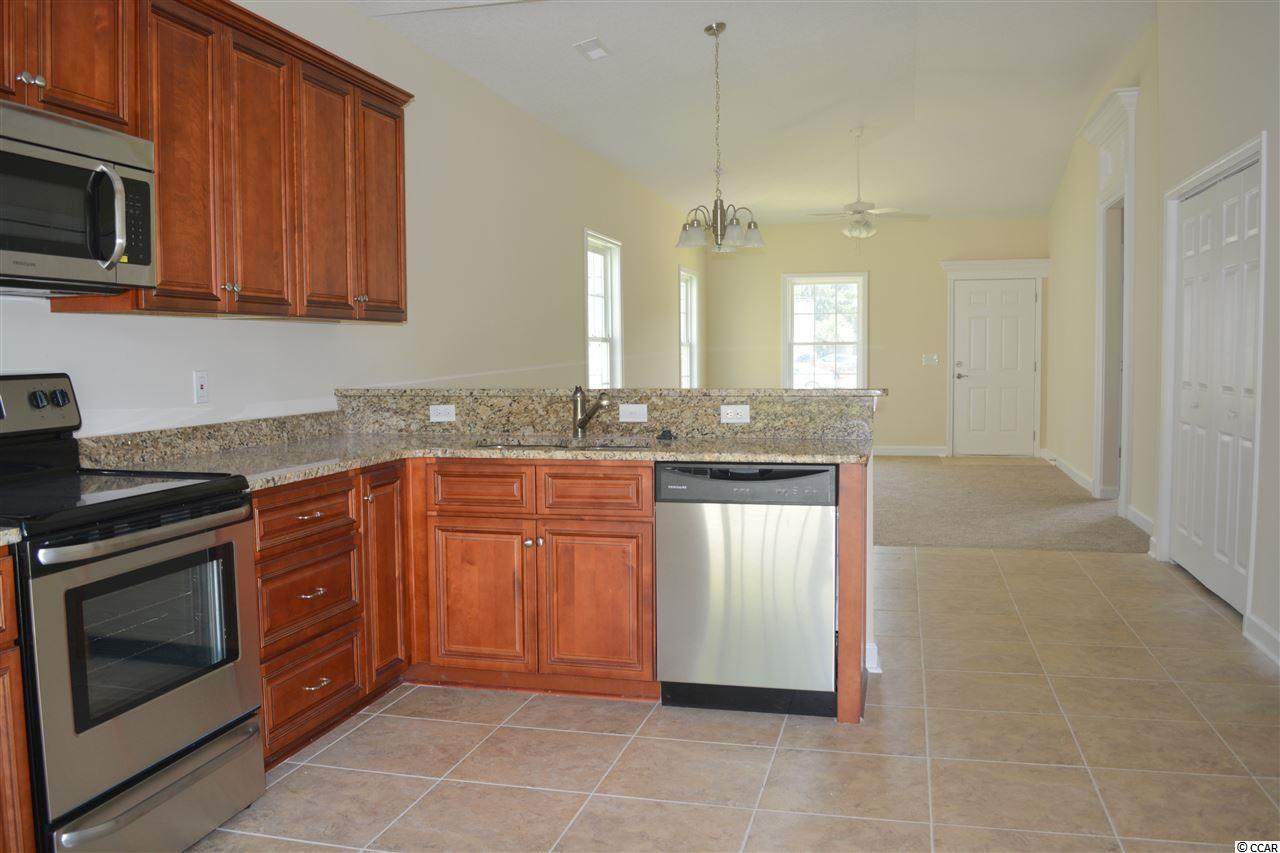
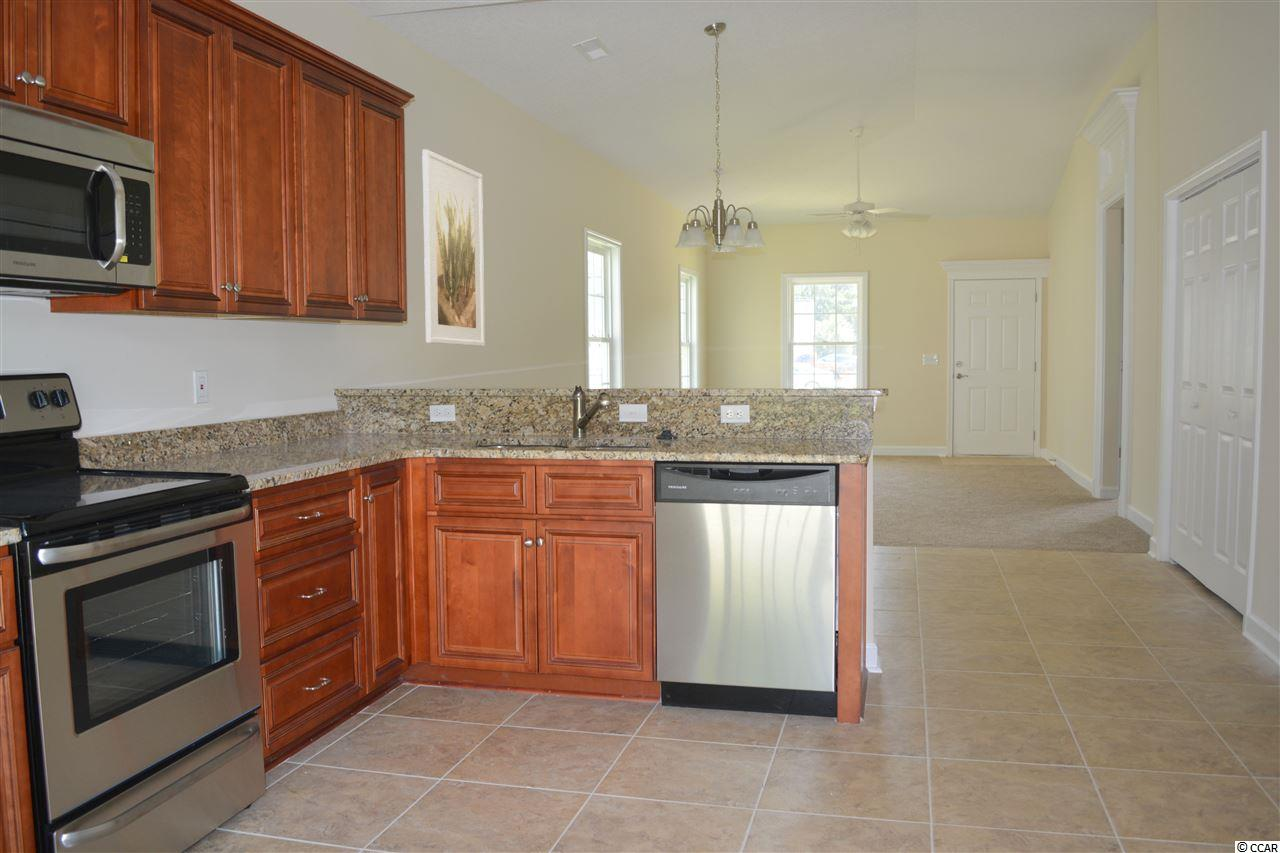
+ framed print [421,148,486,347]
